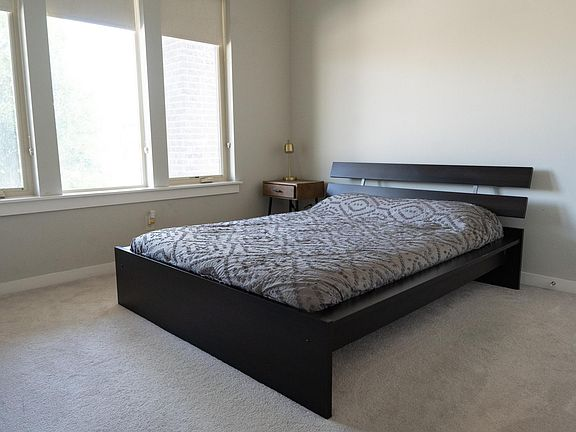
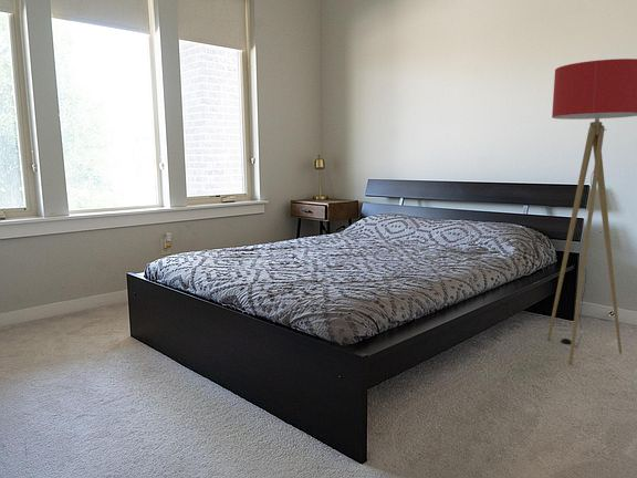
+ floor lamp [546,58,637,365]
